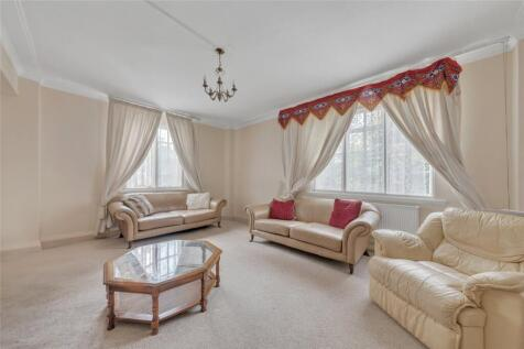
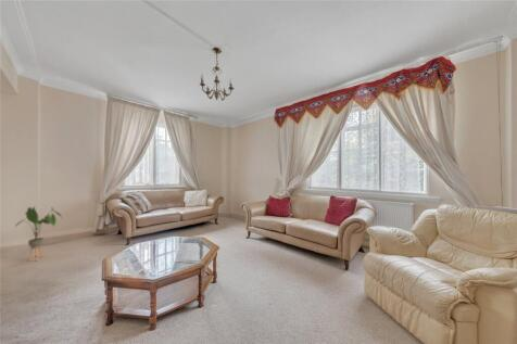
+ house plant [14,206,63,262]
